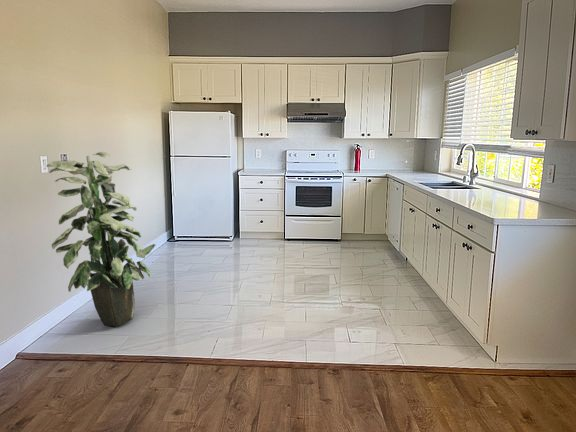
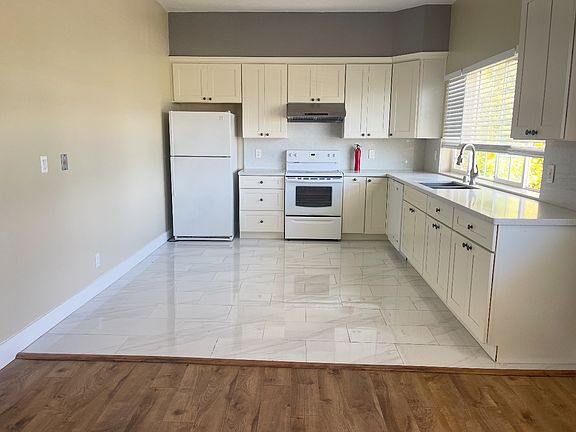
- indoor plant [46,151,156,327]
